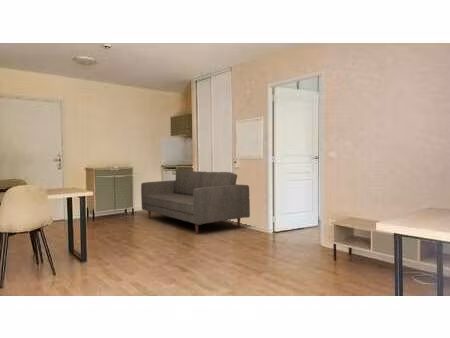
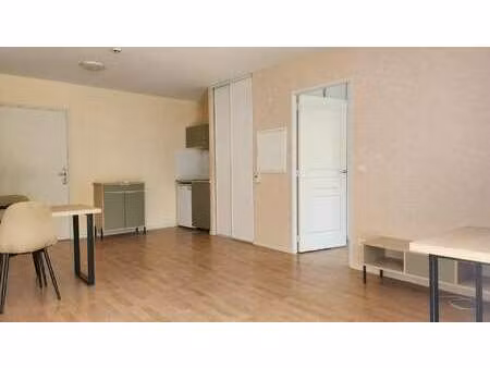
- sofa [140,170,251,235]
